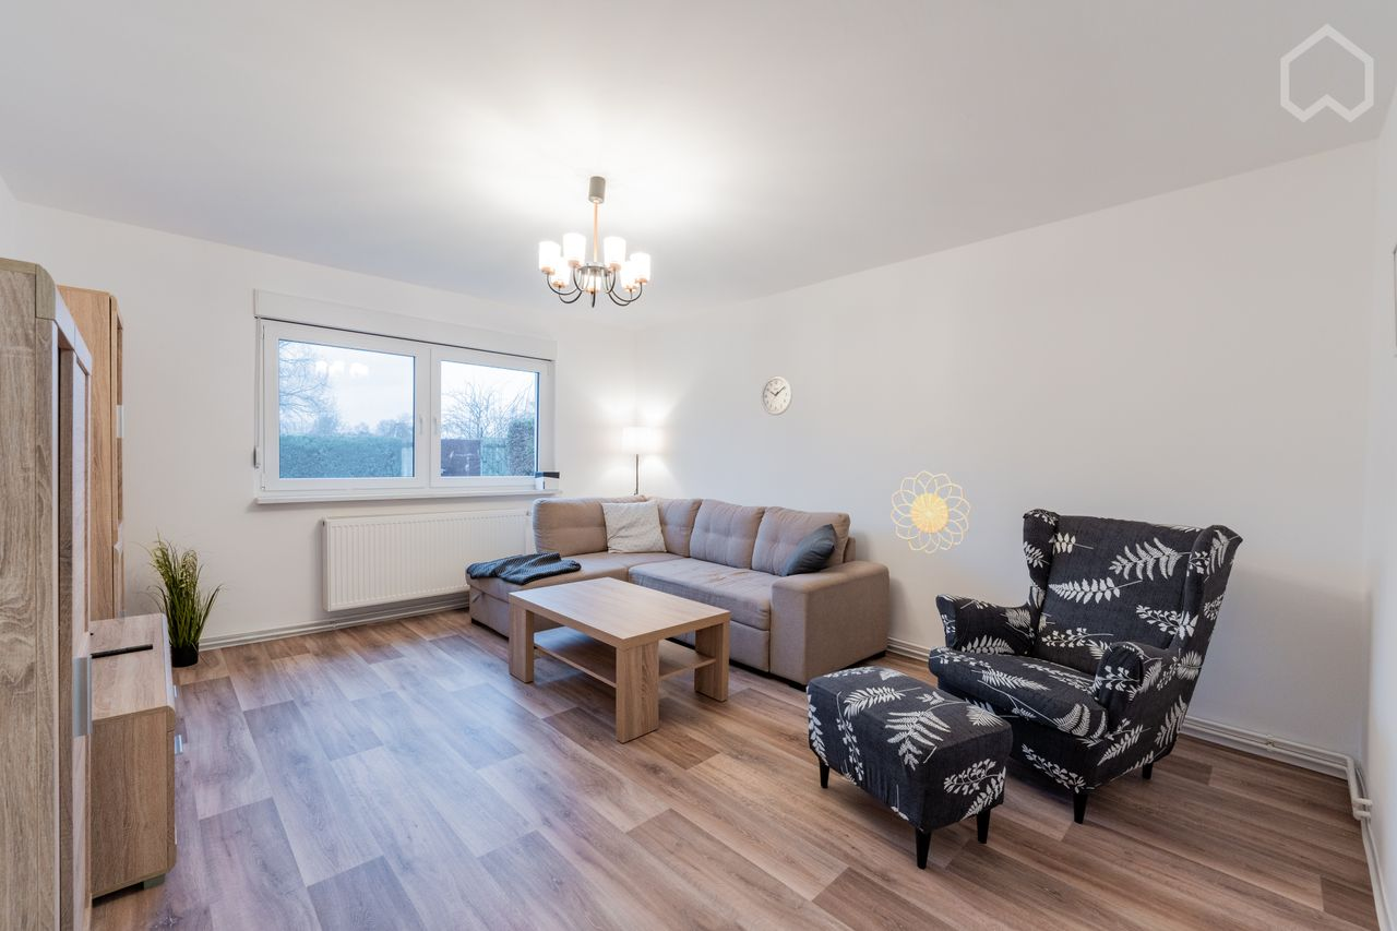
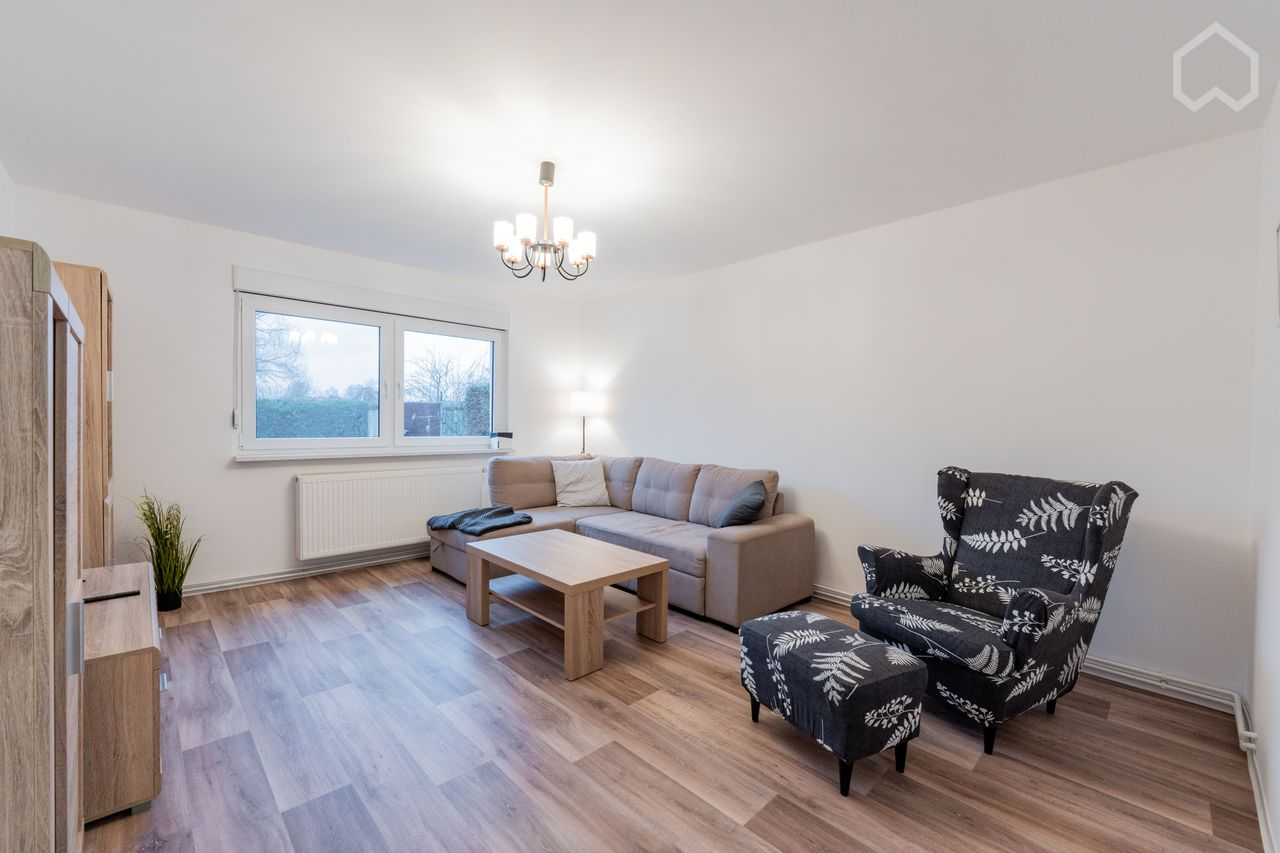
- wall clock [761,374,793,416]
- decorative wall piece [889,470,972,554]
